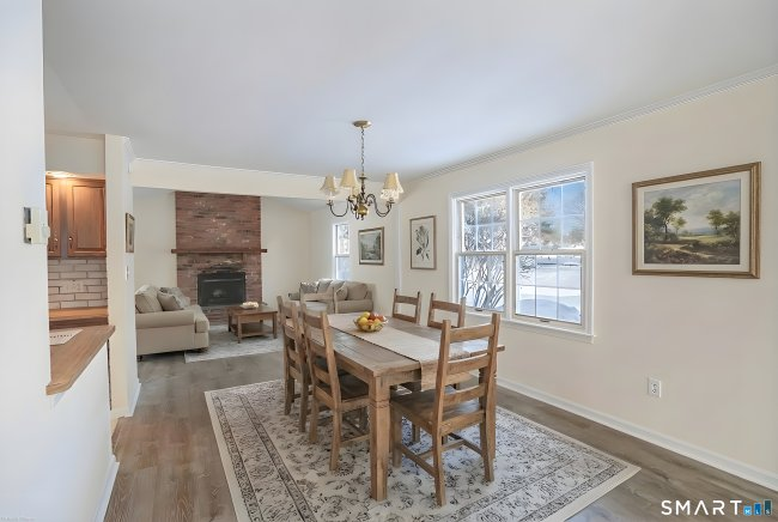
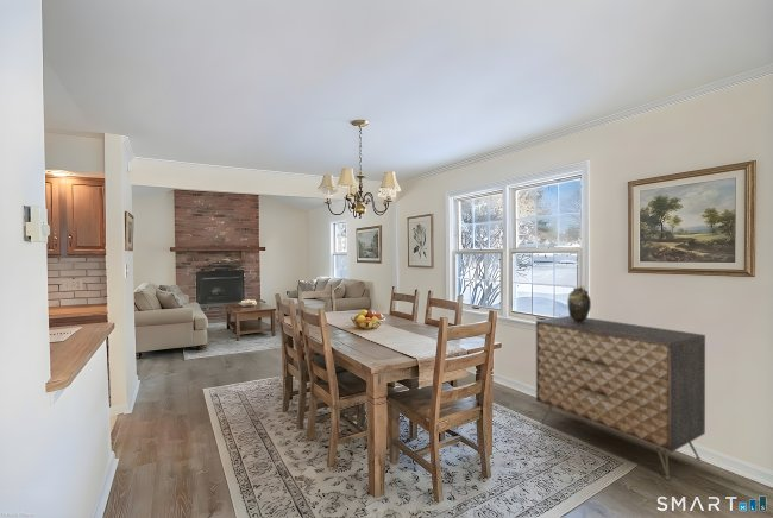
+ dresser [535,315,706,481]
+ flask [566,284,592,321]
